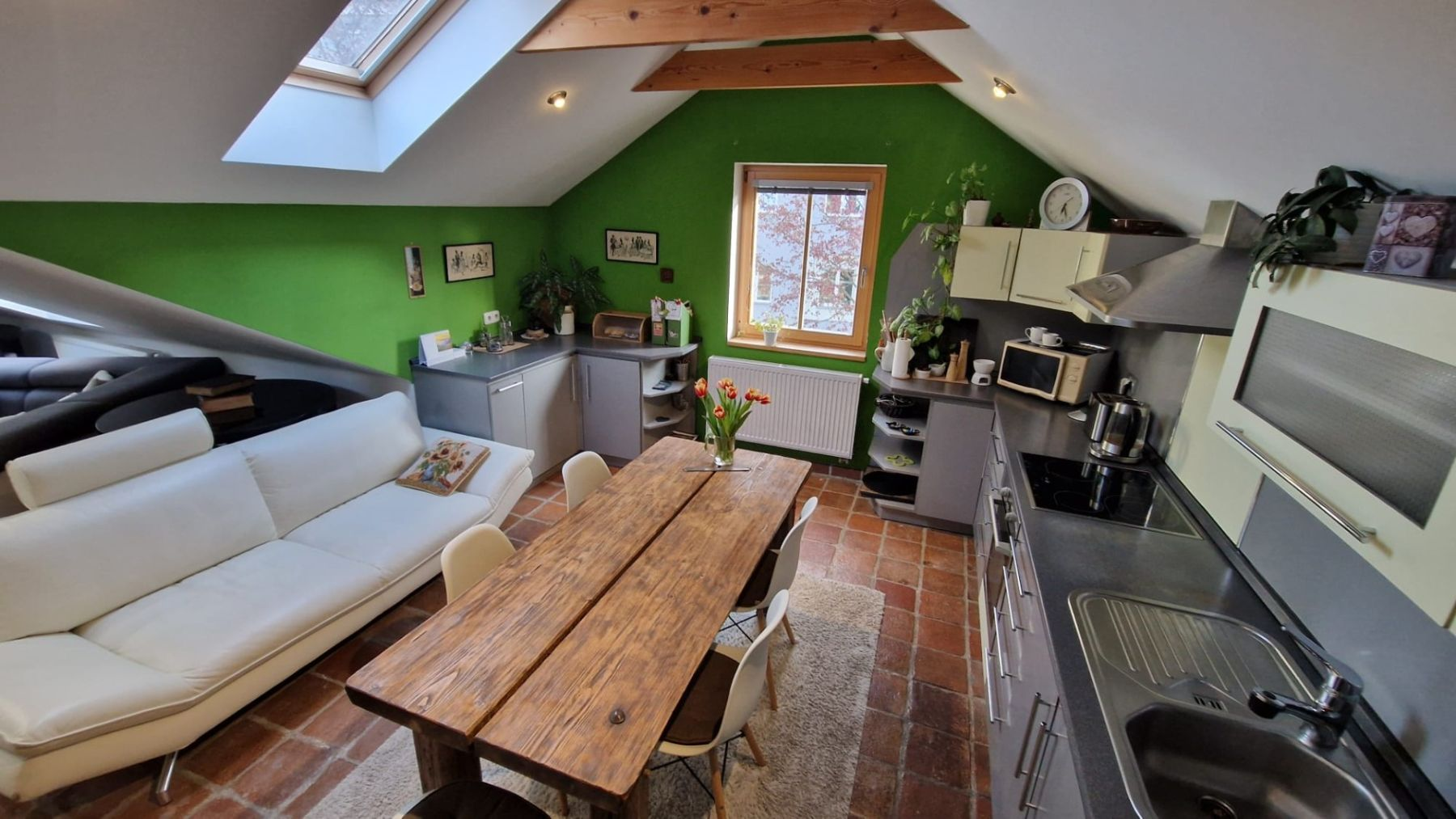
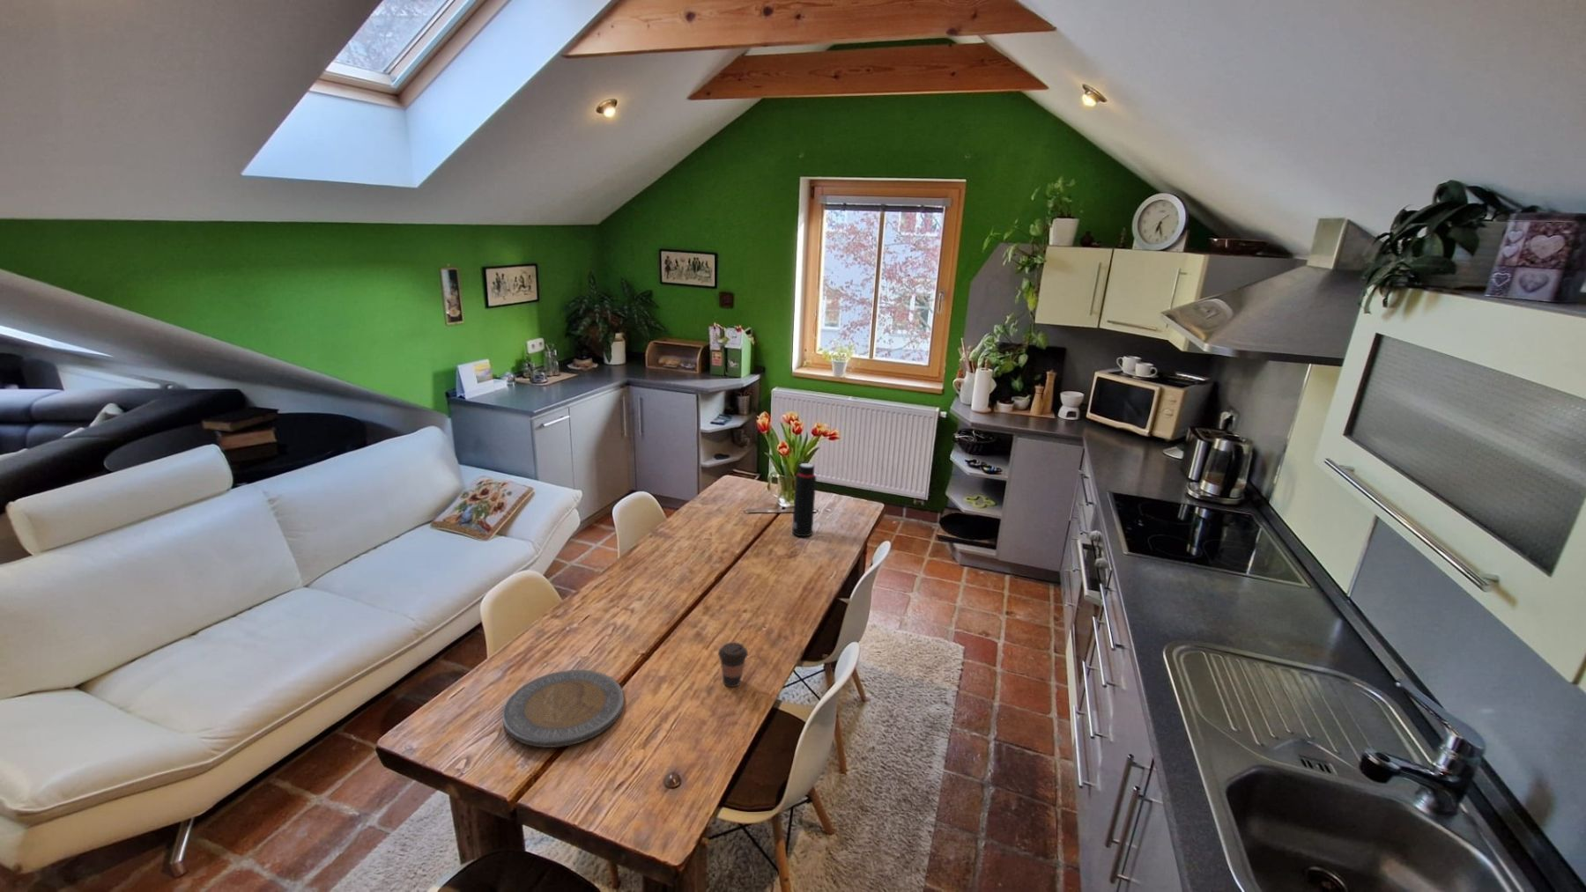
+ plate [501,669,625,748]
+ coffee cup [717,641,749,687]
+ water bottle [791,462,817,537]
